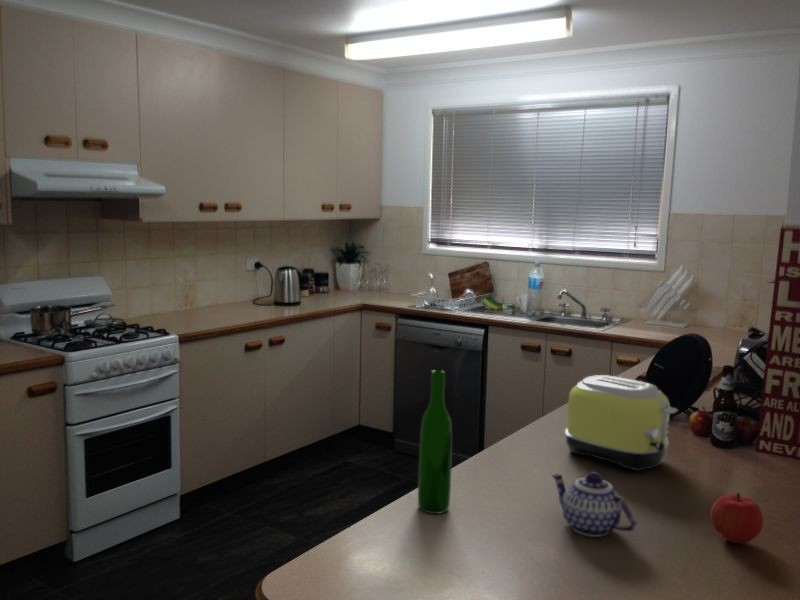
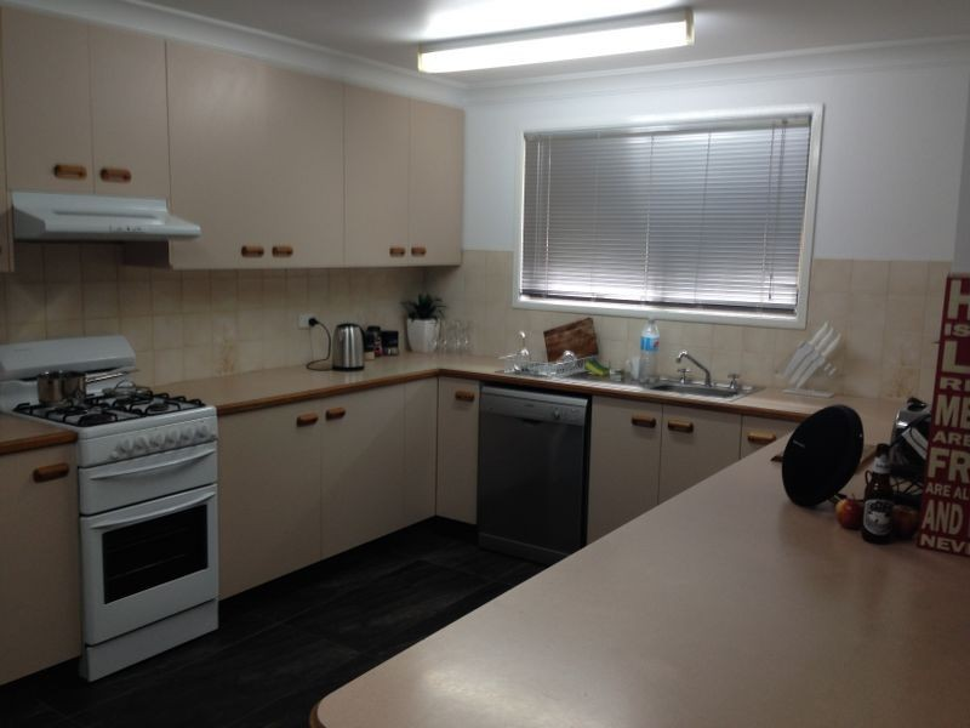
- toaster [564,374,679,472]
- fruit [710,492,764,544]
- teapot [550,471,638,538]
- wine bottle [417,370,453,515]
